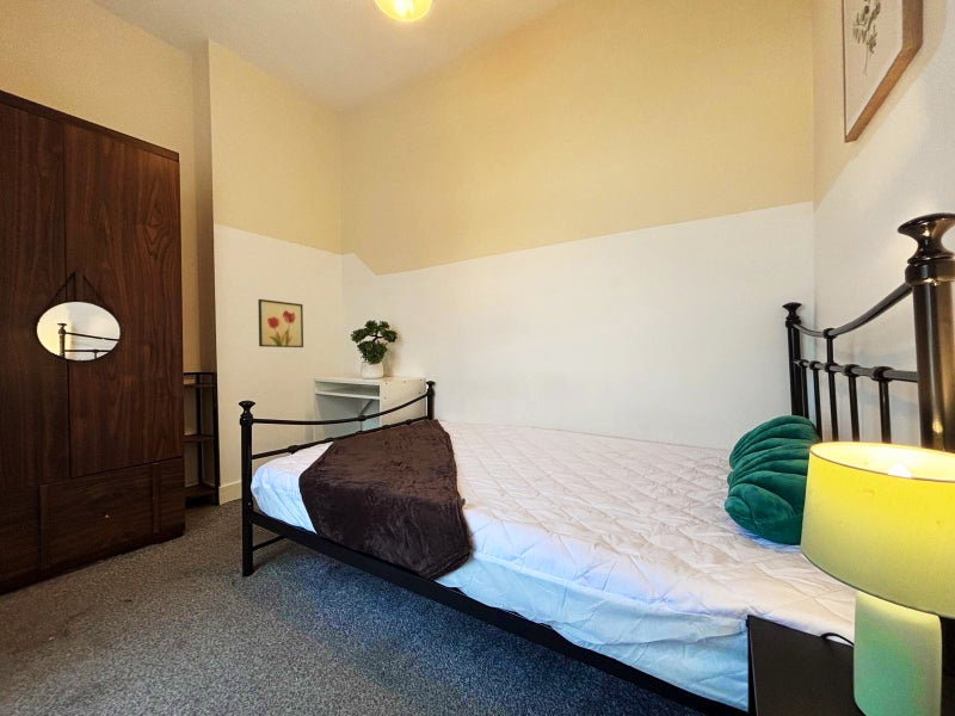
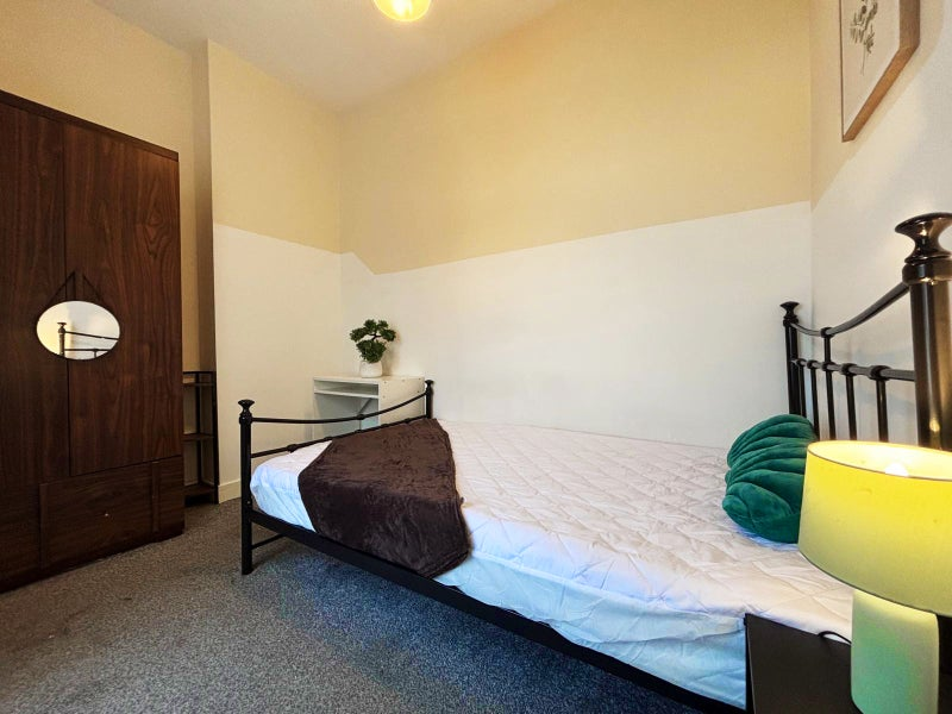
- wall art [257,298,304,348]
